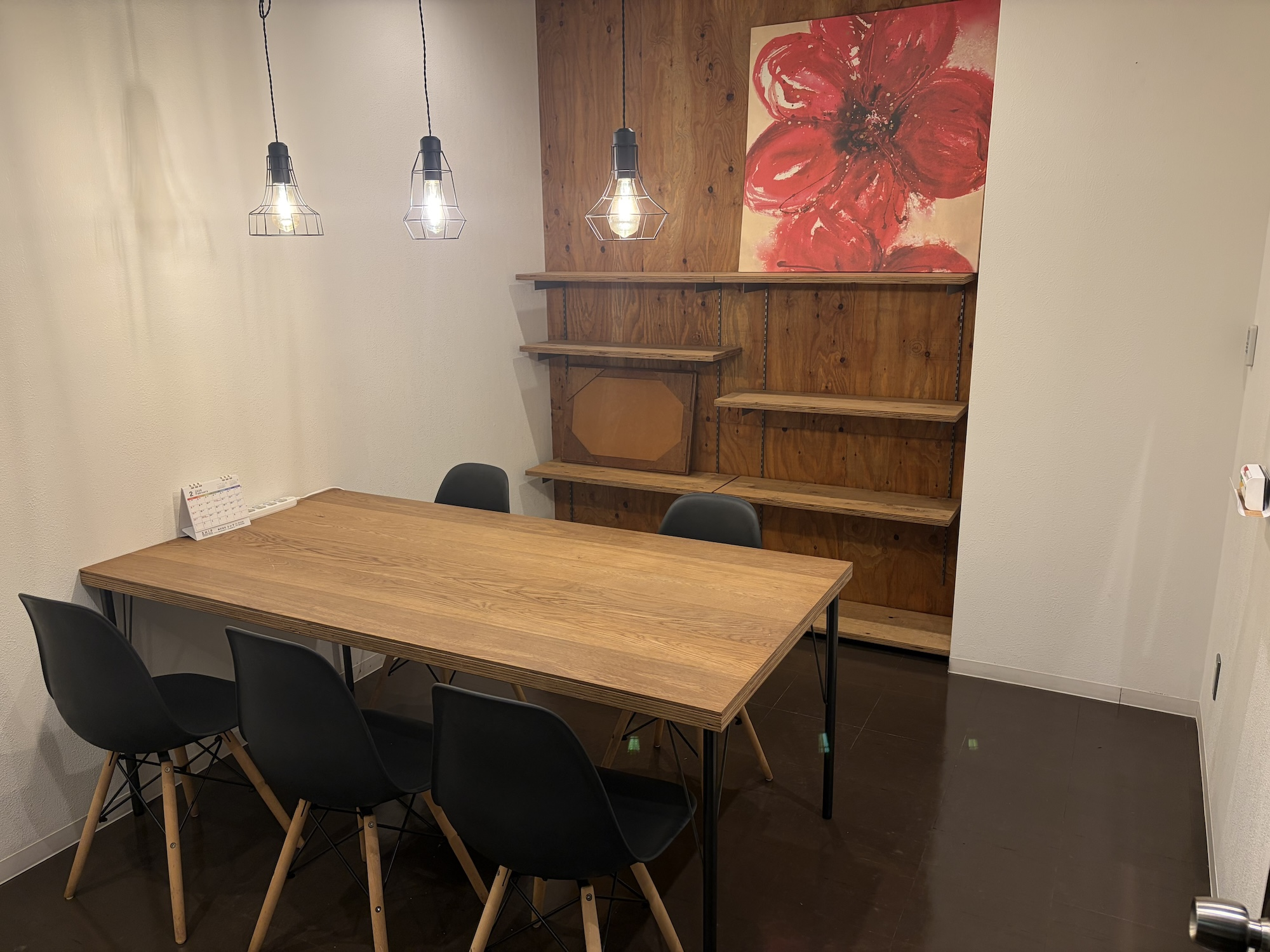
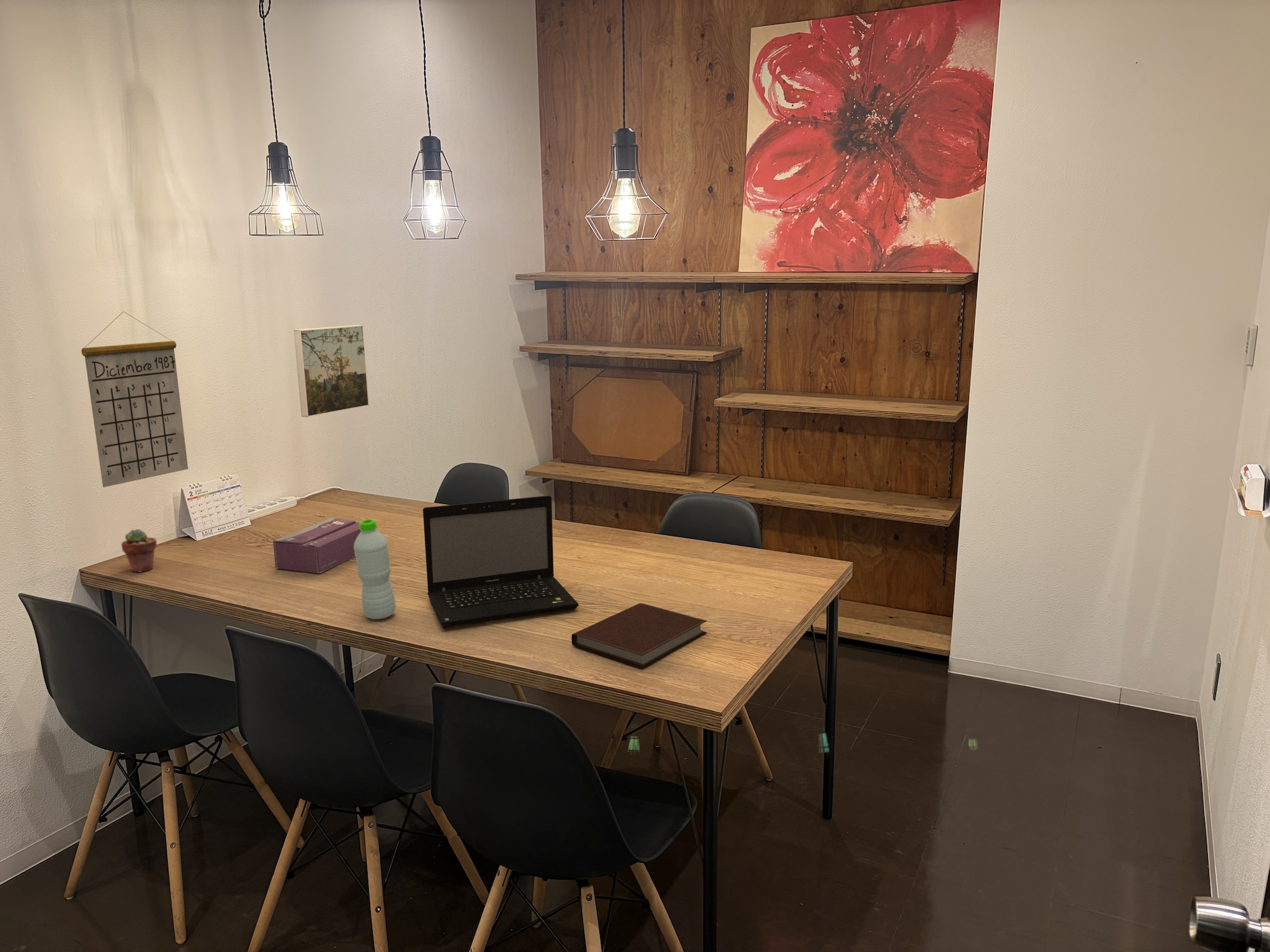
+ water bottle [354,519,396,620]
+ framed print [293,324,370,418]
+ potted succulent [121,529,157,573]
+ notebook [571,602,707,669]
+ calendar [81,311,189,488]
+ tissue box [272,517,361,574]
+ laptop [422,495,579,628]
